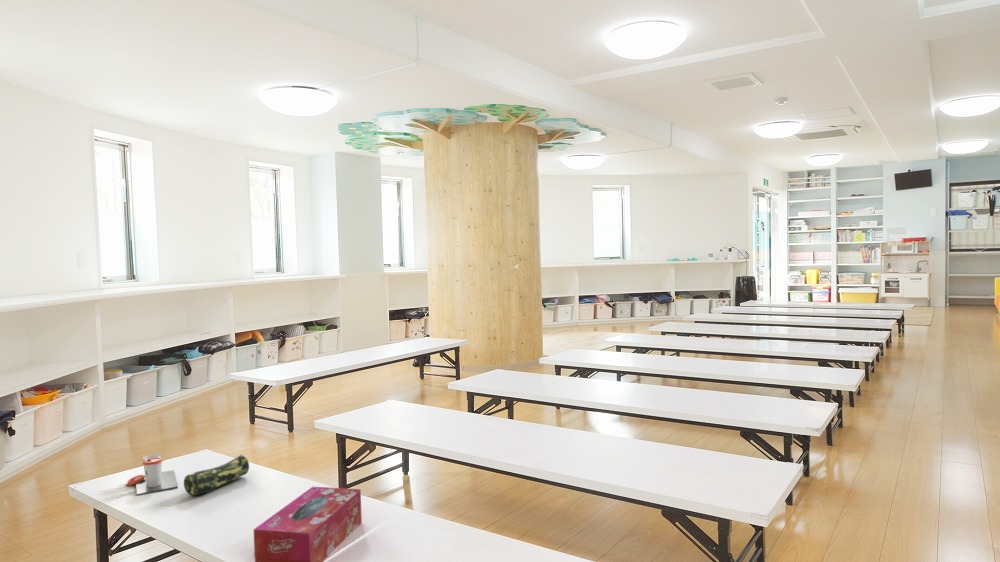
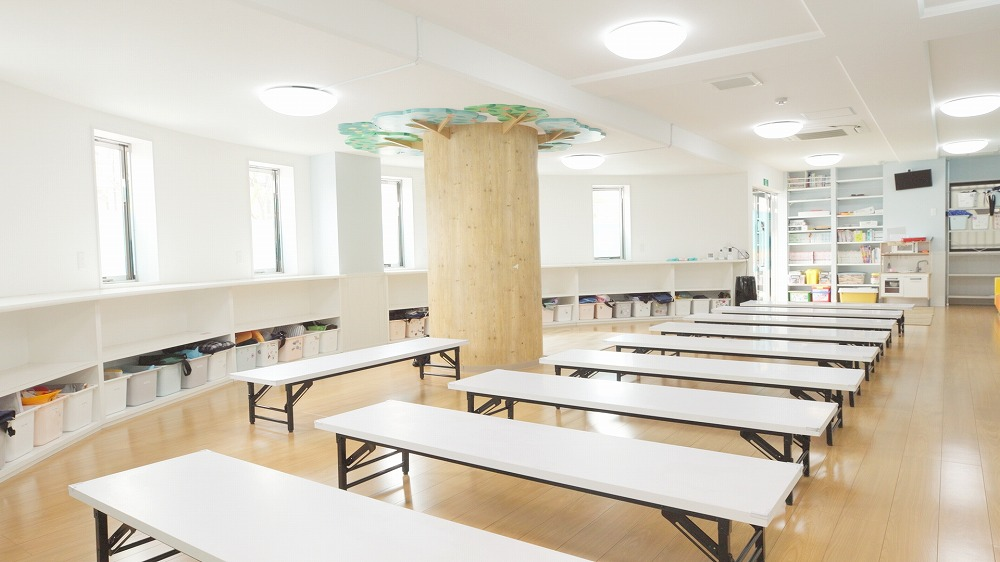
- cup [125,453,179,497]
- pencil case [183,453,250,497]
- tissue box [252,486,363,562]
